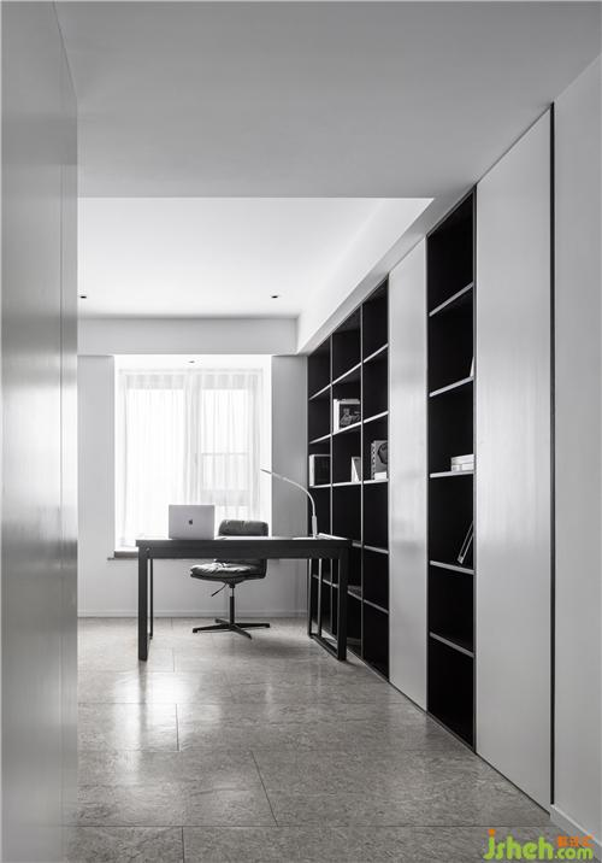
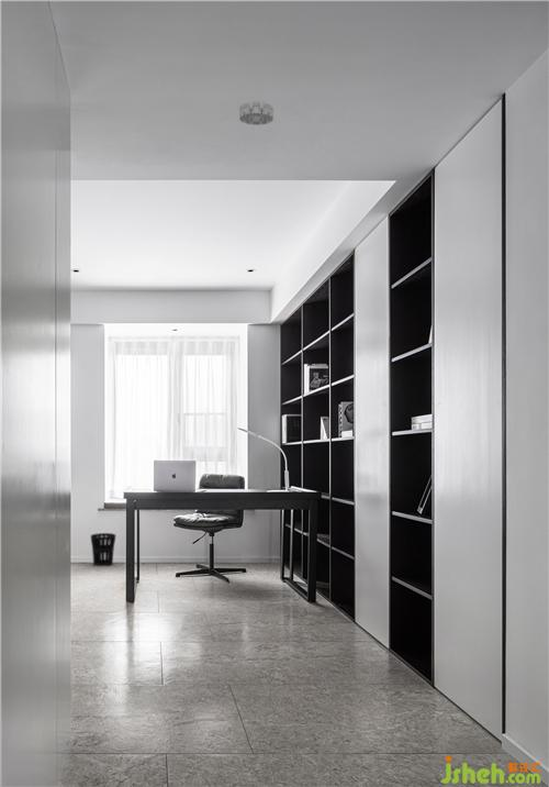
+ smoke detector [238,100,274,126]
+ wastebasket [90,532,116,567]
